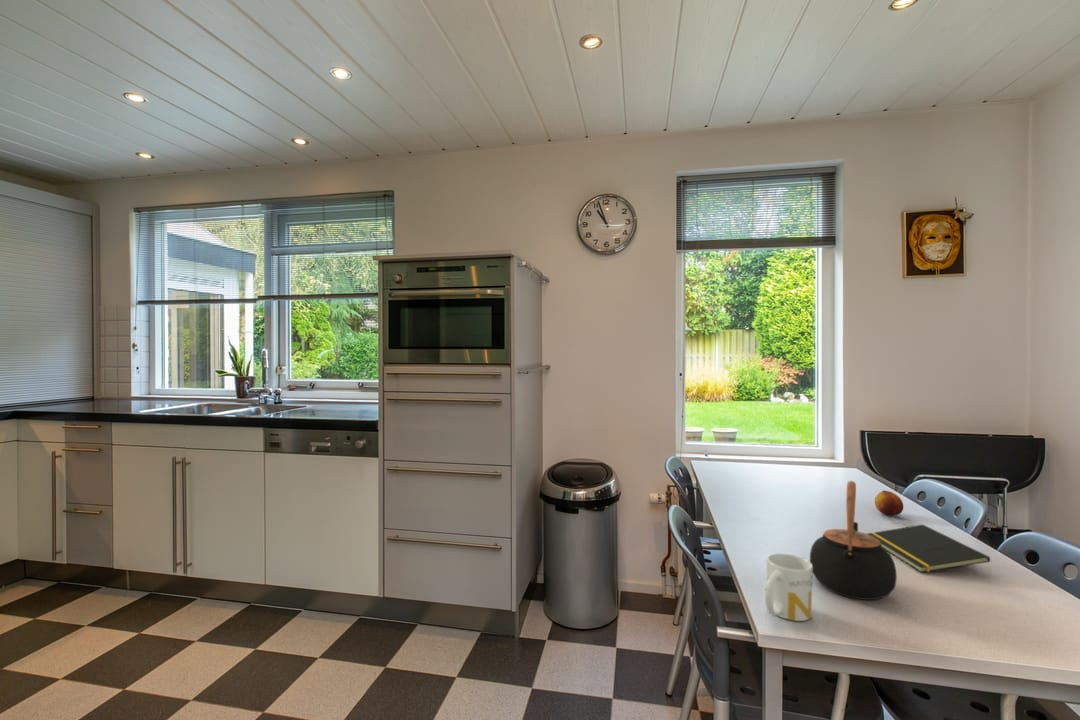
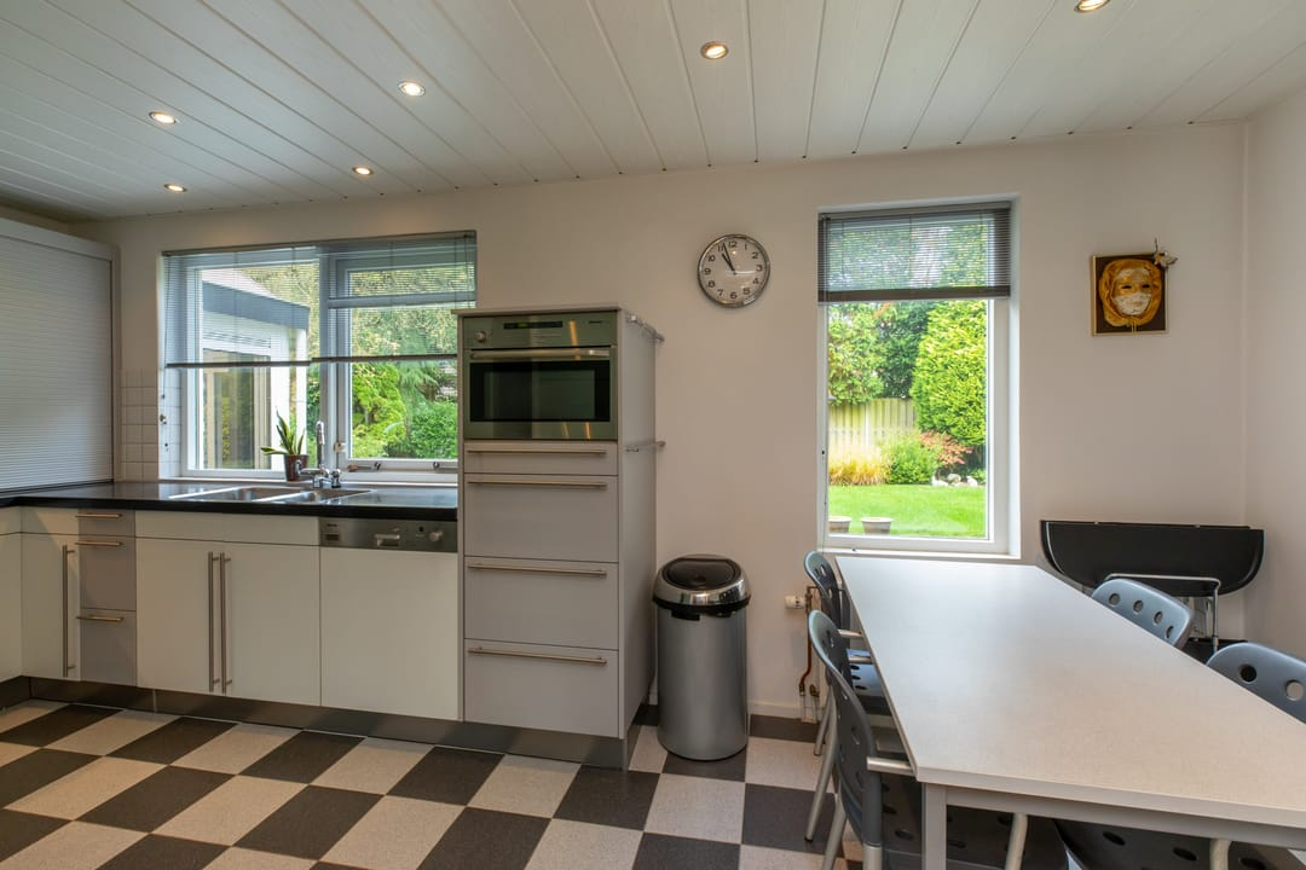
- mug [764,552,813,622]
- teapot [809,480,898,601]
- notepad [867,524,991,573]
- fruit [874,489,904,517]
